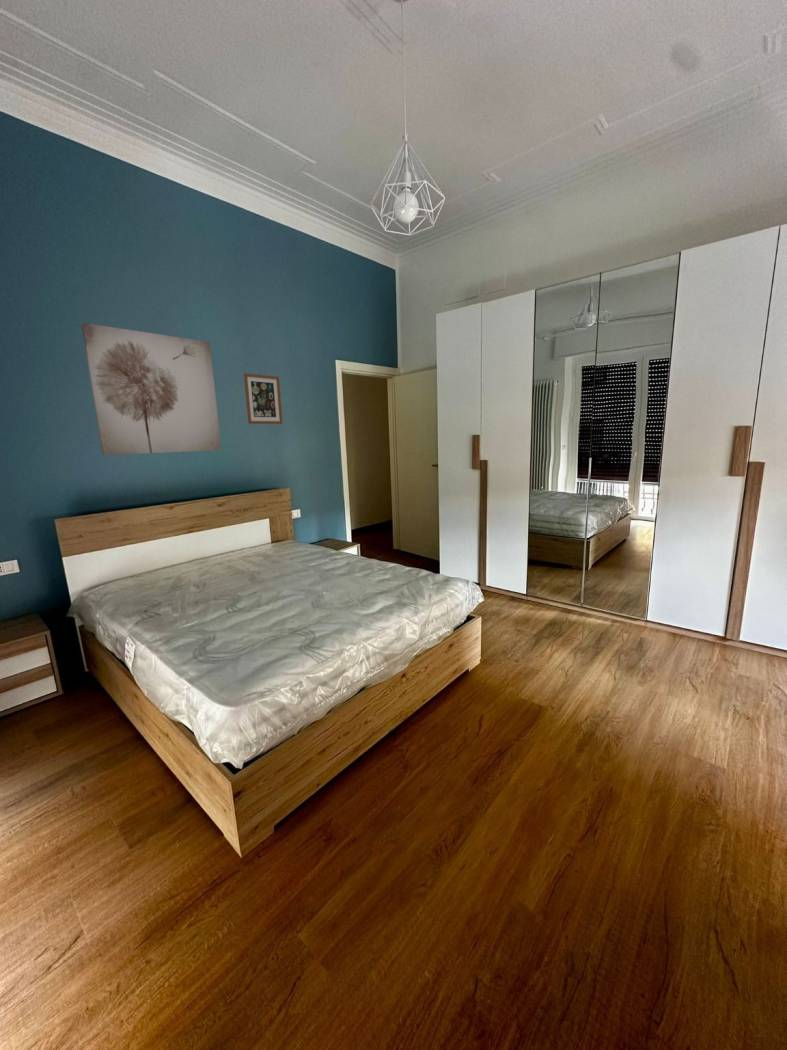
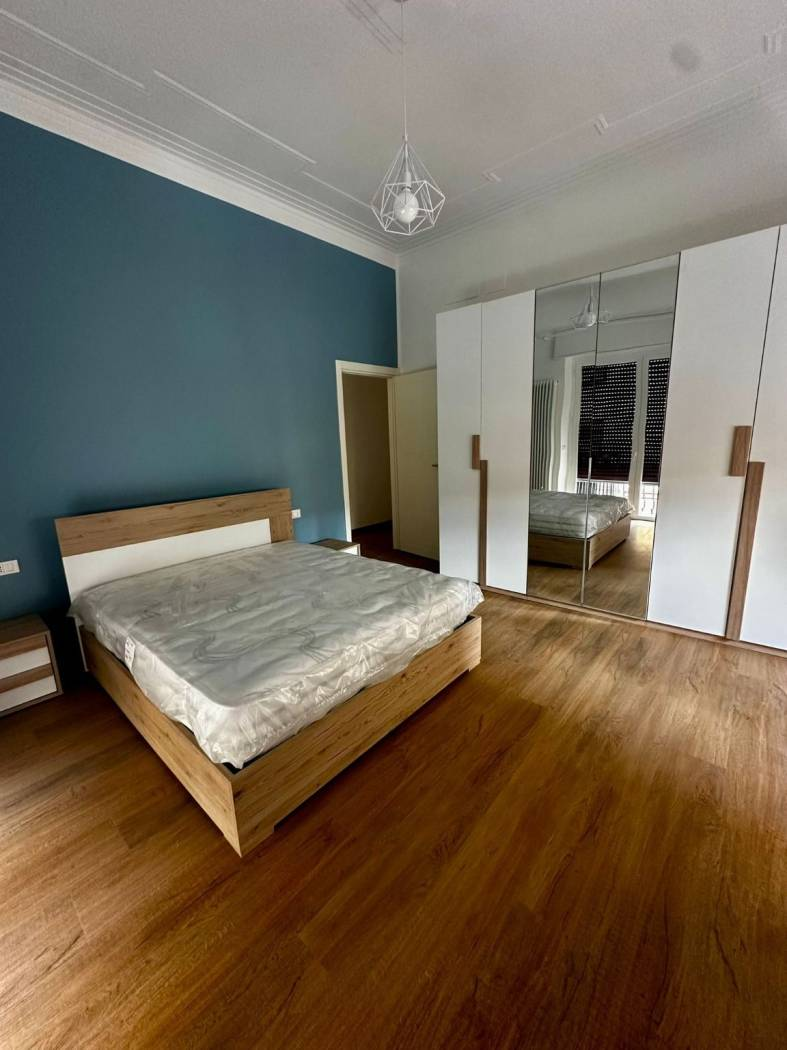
- wall art [80,322,222,456]
- wall art [243,372,284,425]
